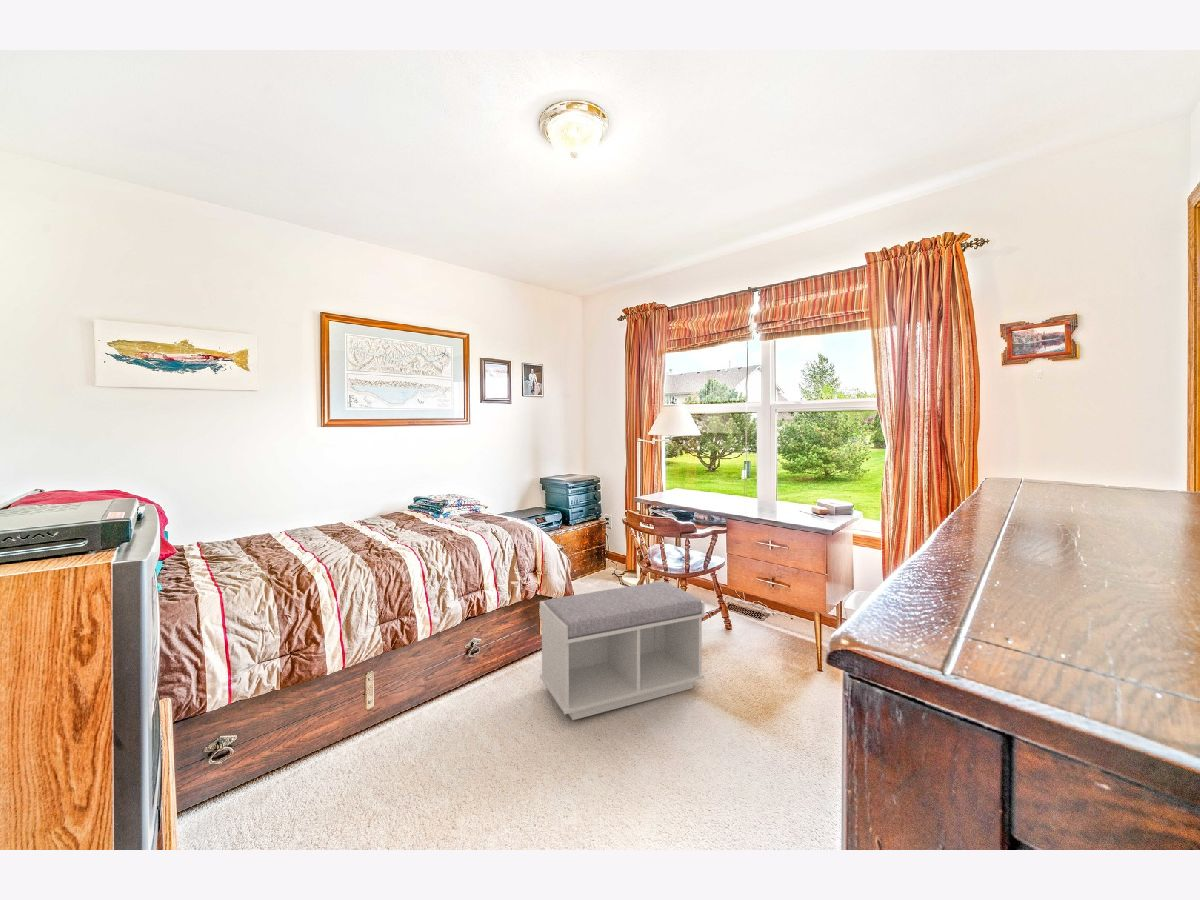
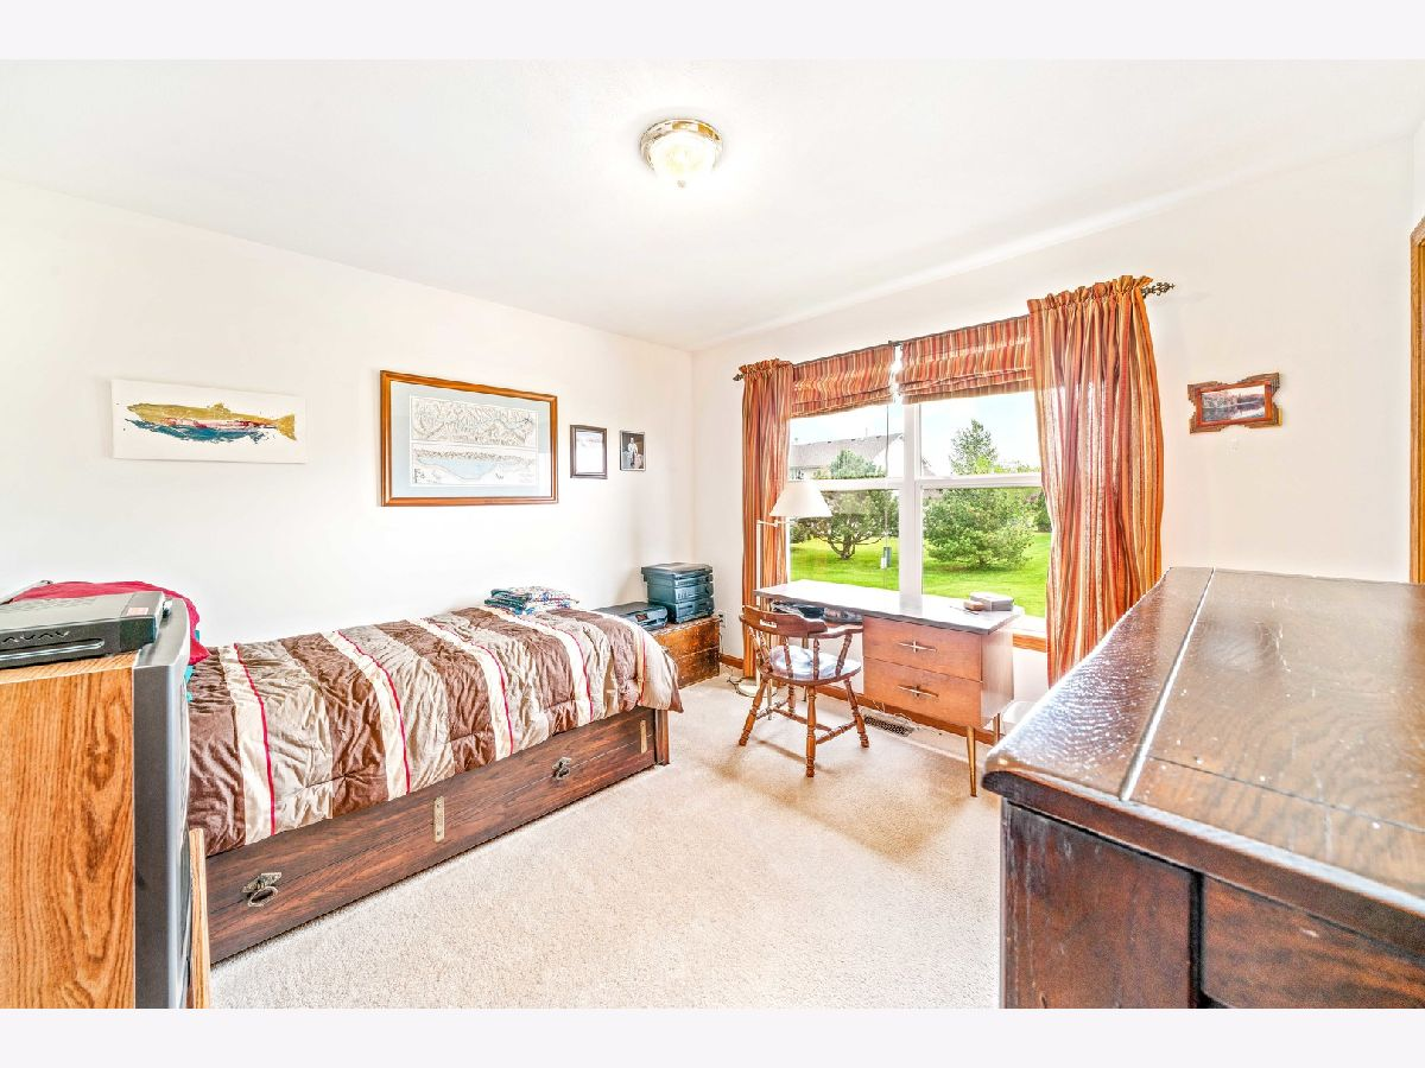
- bench [539,581,706,721]
